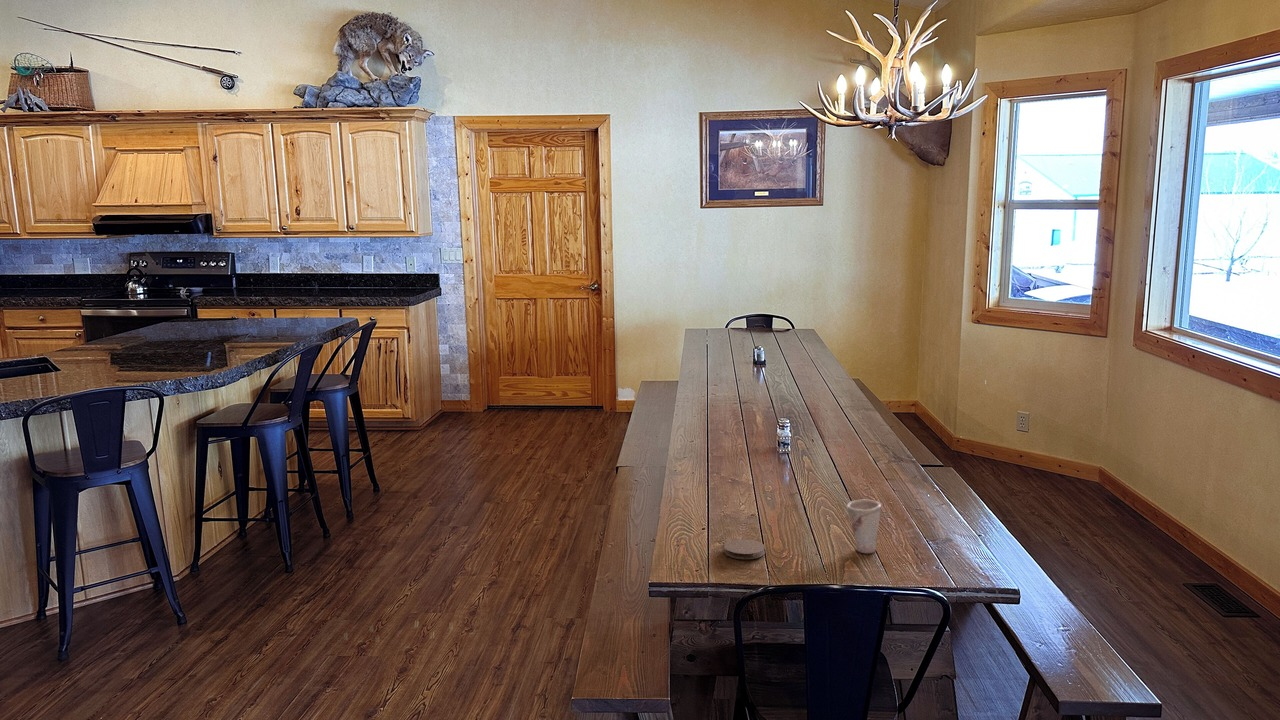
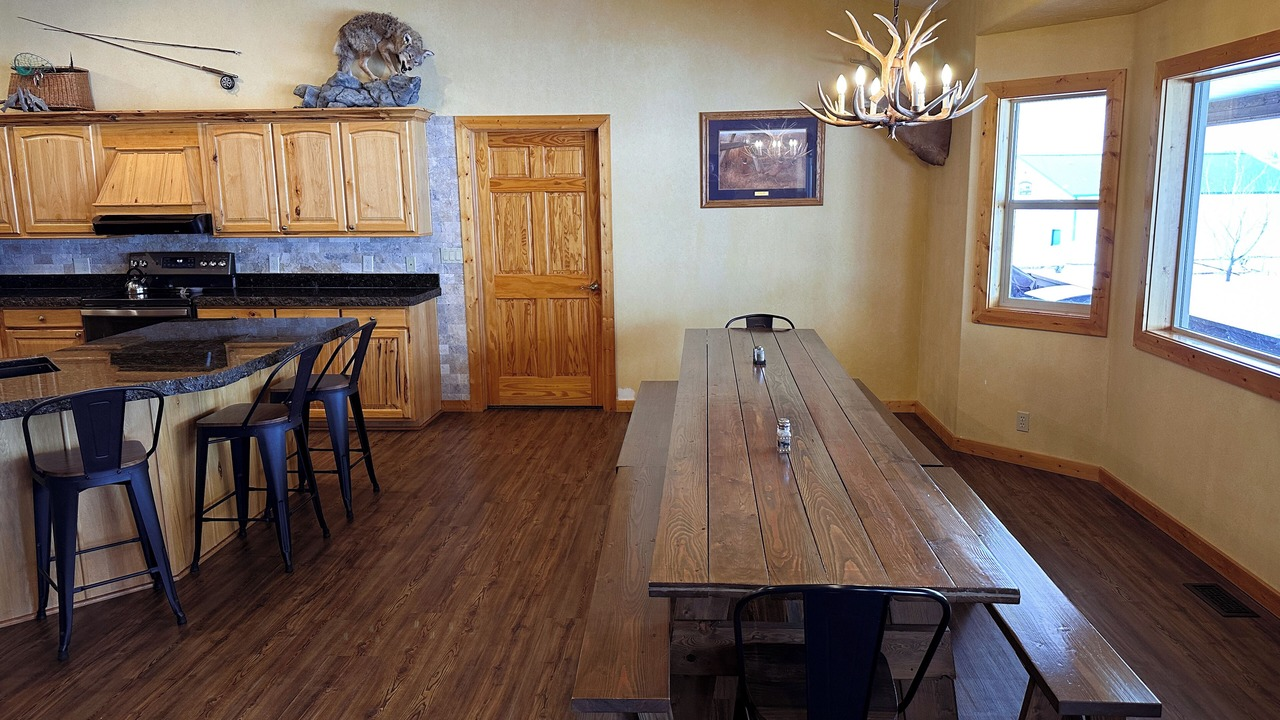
- cup [846,499,882,554]
- coaster [723,539,766,560]
